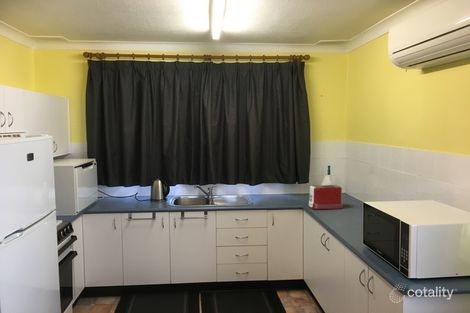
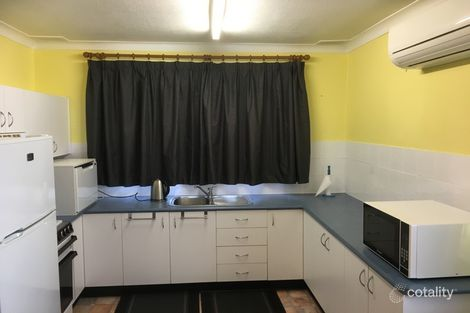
- toaster [308,184,344,211]
